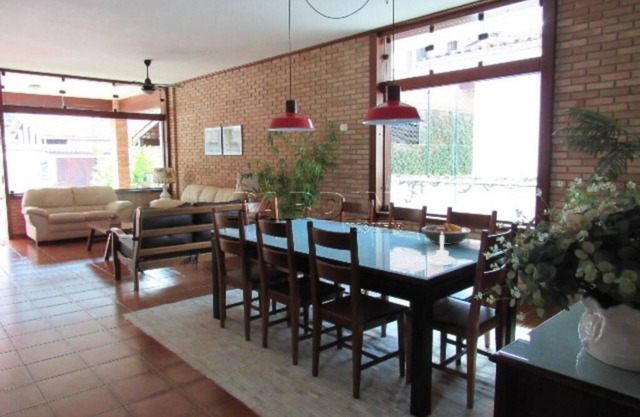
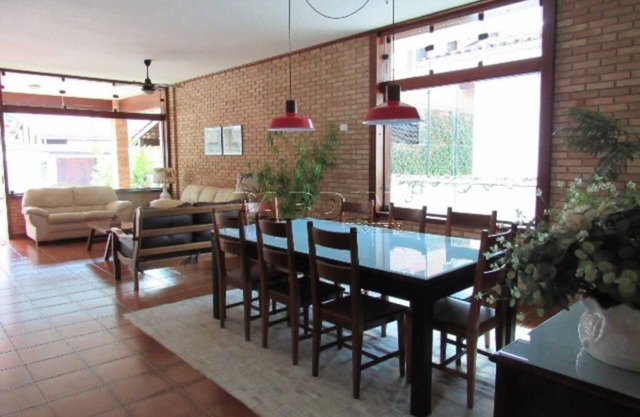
- candle holder [428,232,455,264]
- fruit bowl [420,222,472,245]
